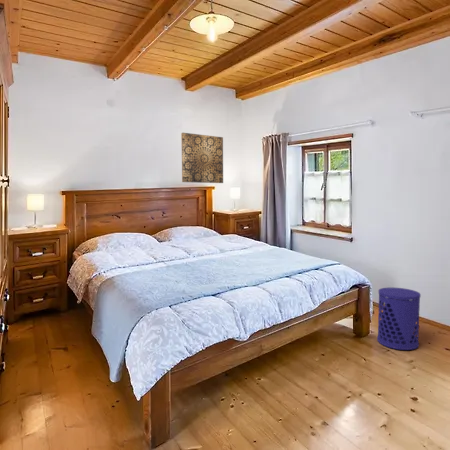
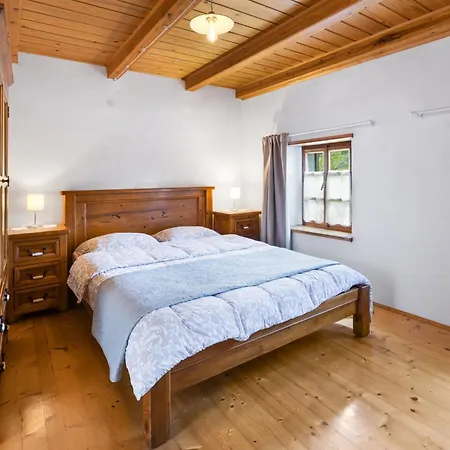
- wall art [180,132,224,184]
- waste bin [376,287,422,351]
